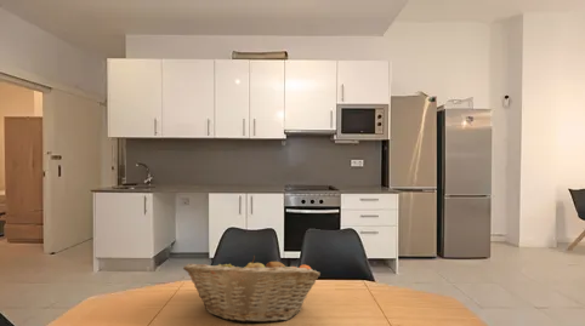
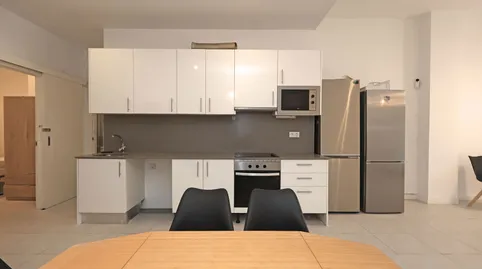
- fruit basket [182,254,322,324]
